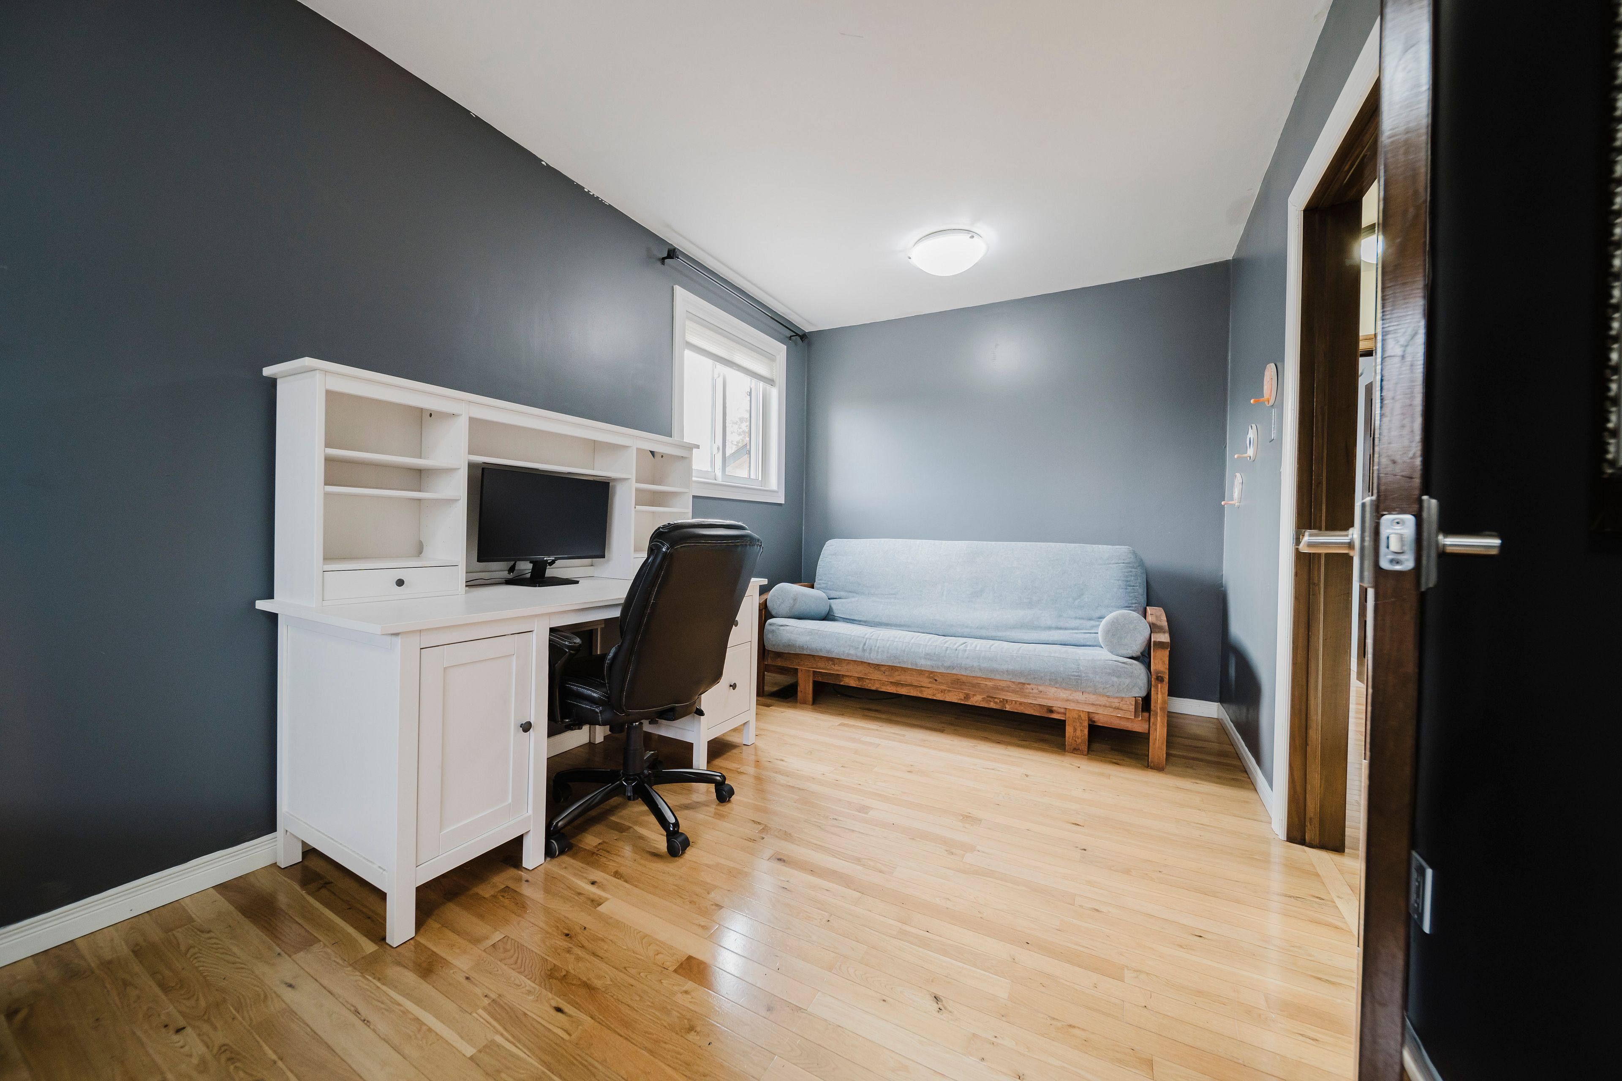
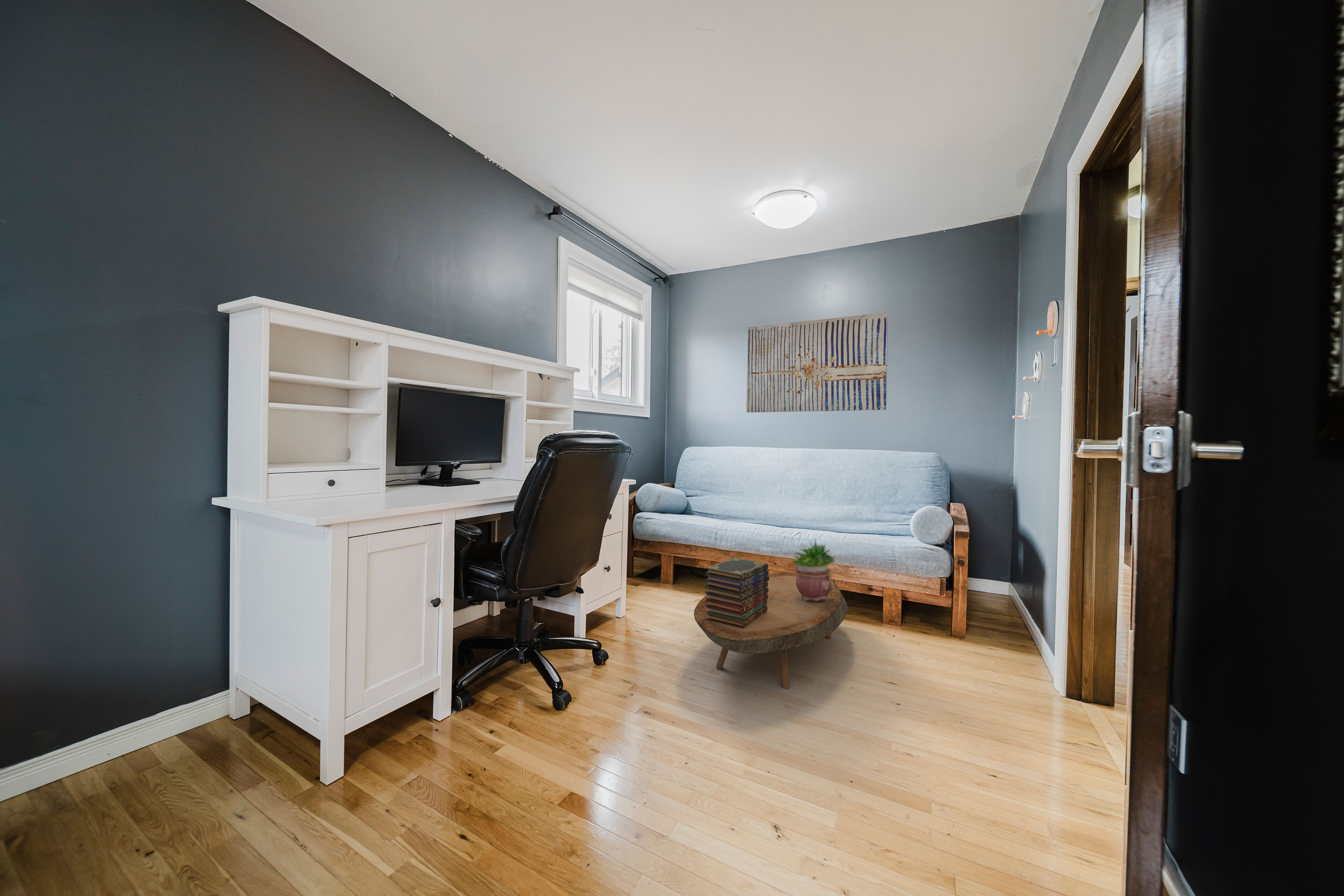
+ wall art [746,312,888,413]
+ coffee table [694,572,848,689]
+ potted plant [789,538,835,602]
+ book stack [705,557,769,629]
